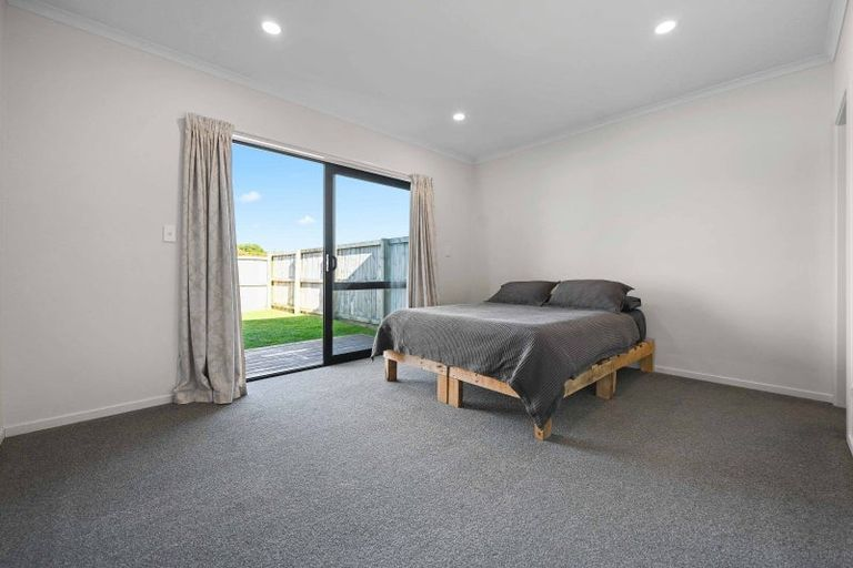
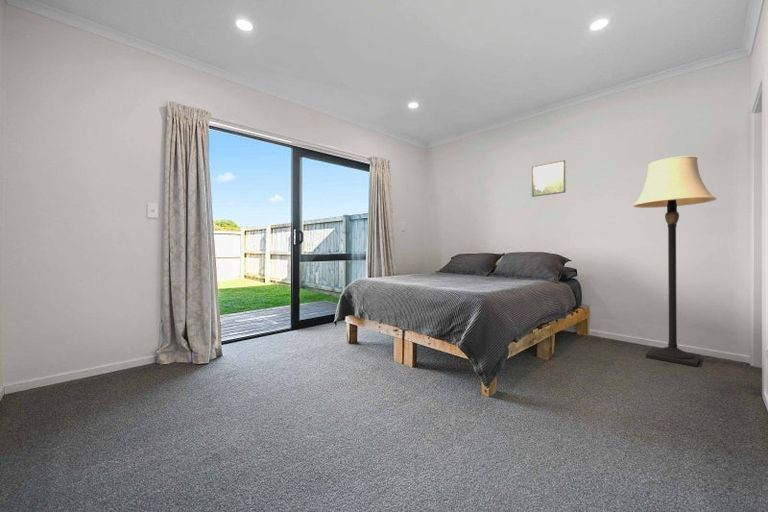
+ lamp [632,155,718,367]
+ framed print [531,159,566,198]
